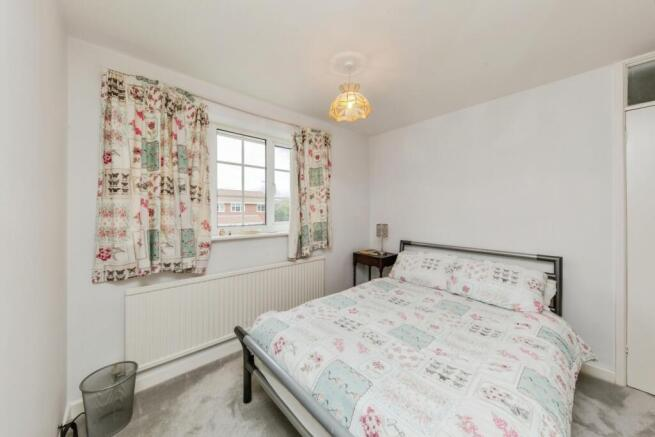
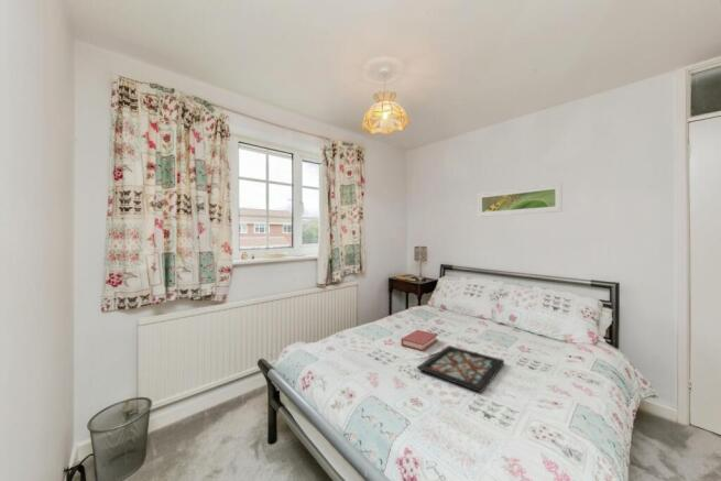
+ book [401,329,439,352]
+ decorative tray [416,345,505,393]
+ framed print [477,182,564,218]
